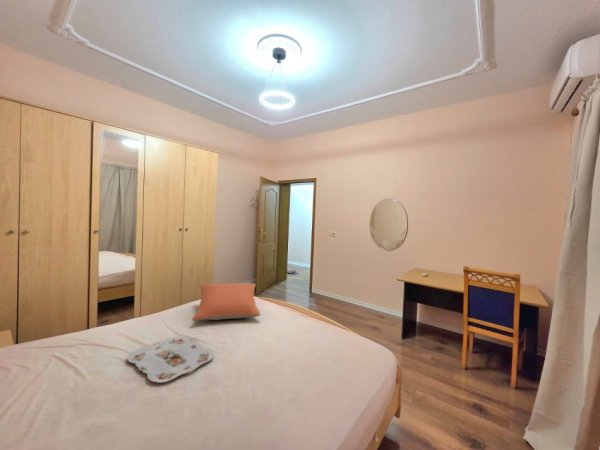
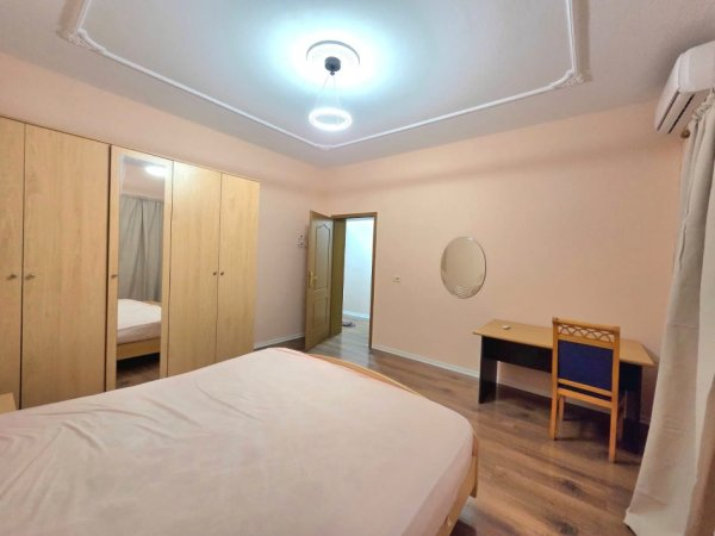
- pillow [191,282,261,321]
- serving tray [126,335,214,384]
